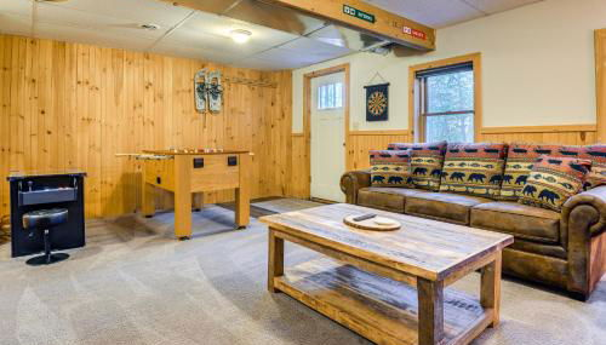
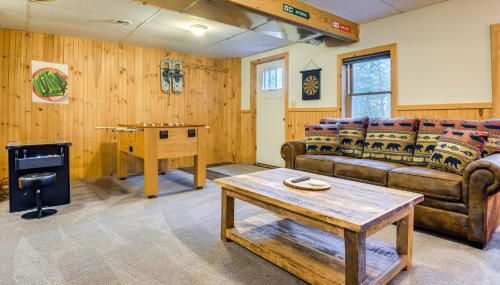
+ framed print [31,59,70,105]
